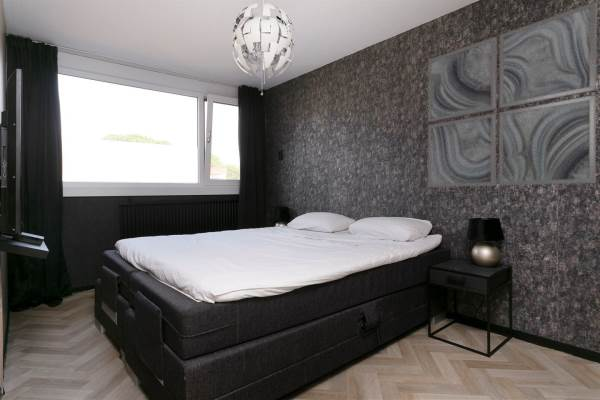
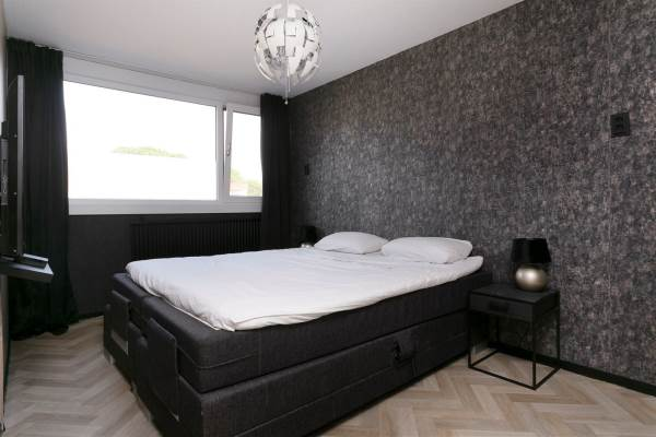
- wall art [427,0,598,188]
